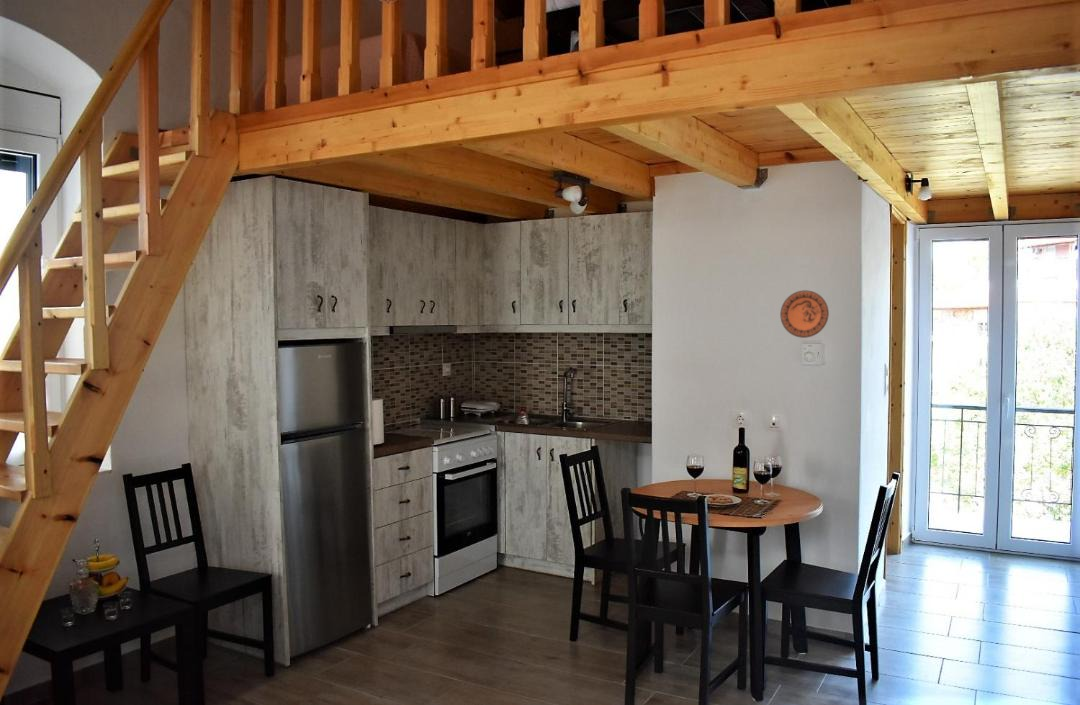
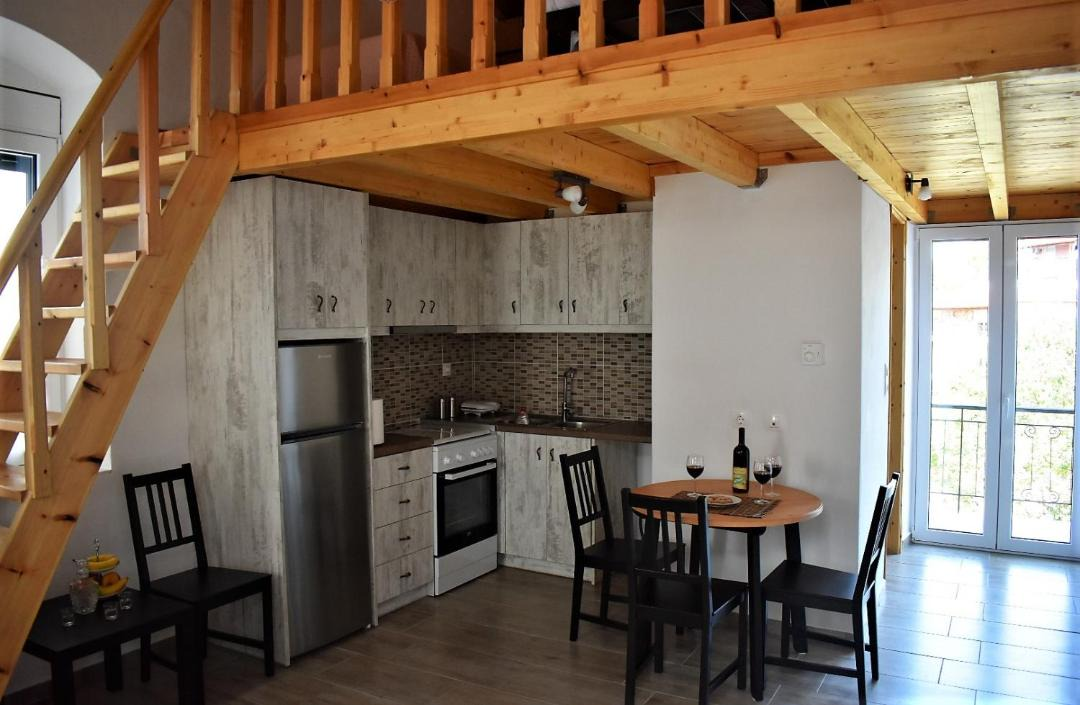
- decorative plate [779,289,830,339]
